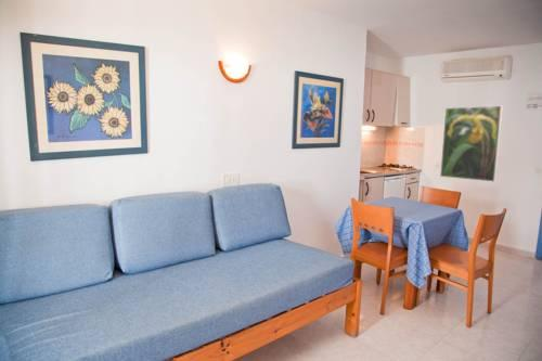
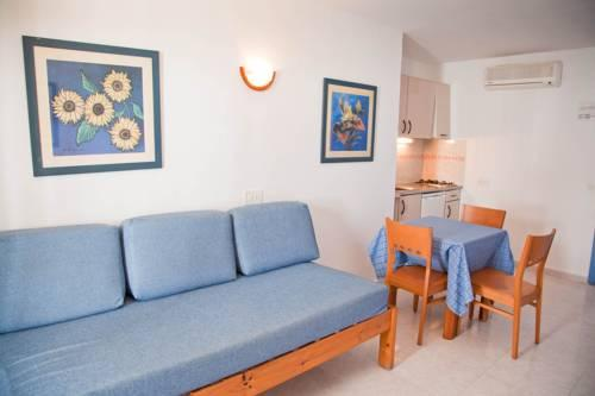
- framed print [439,105,504,183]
